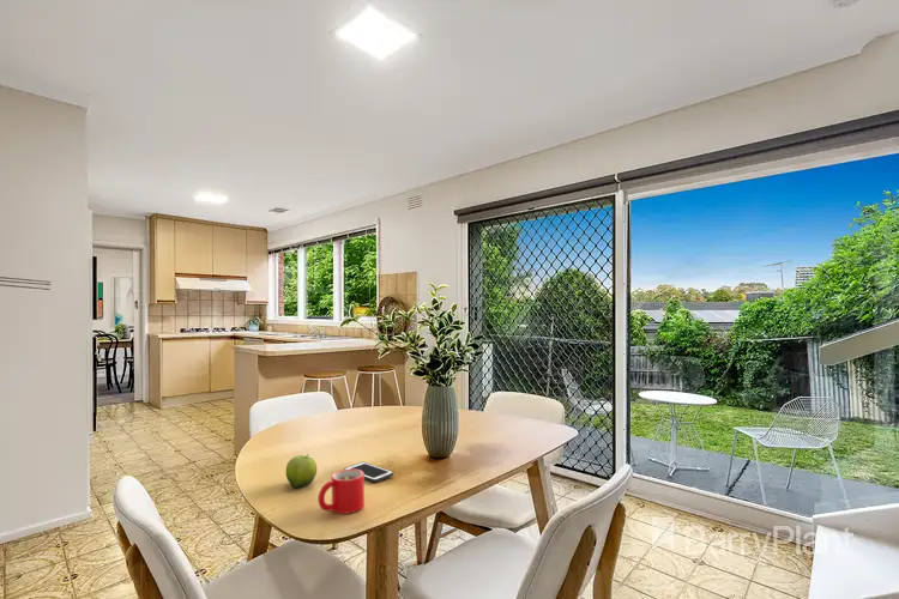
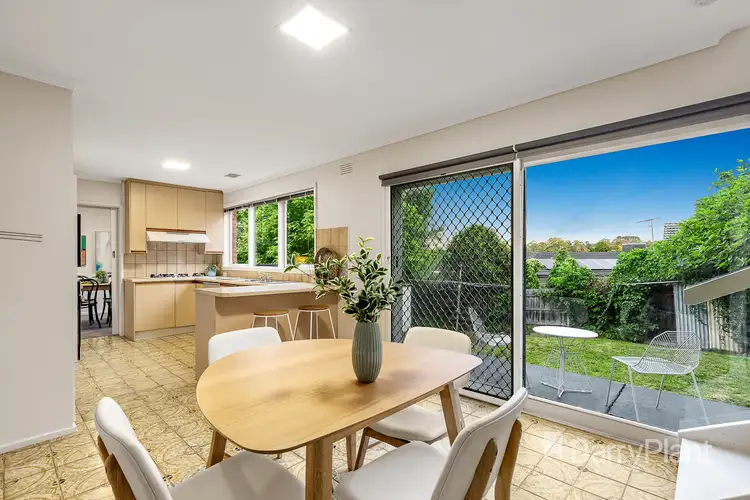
- mug [316,468,366,515]
- cell phone [343,461,394,484]
- fruit [285,453,318,489]
